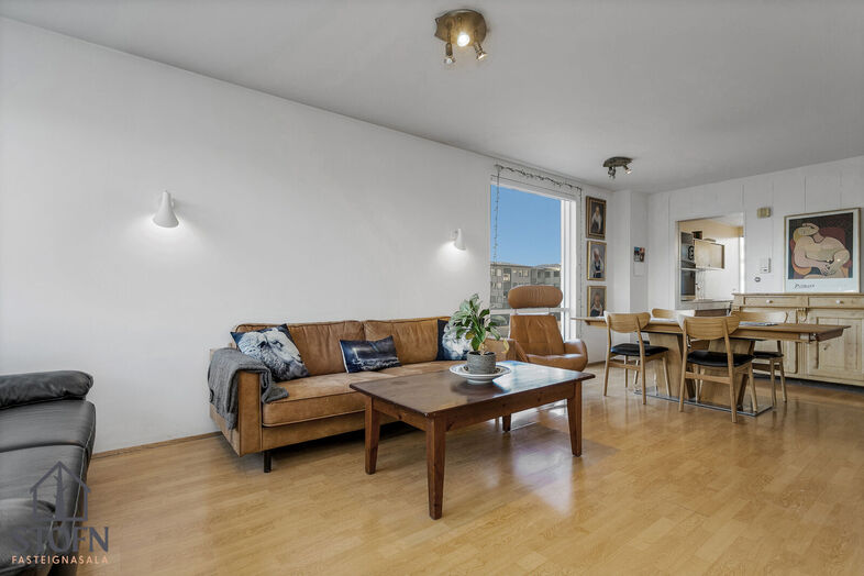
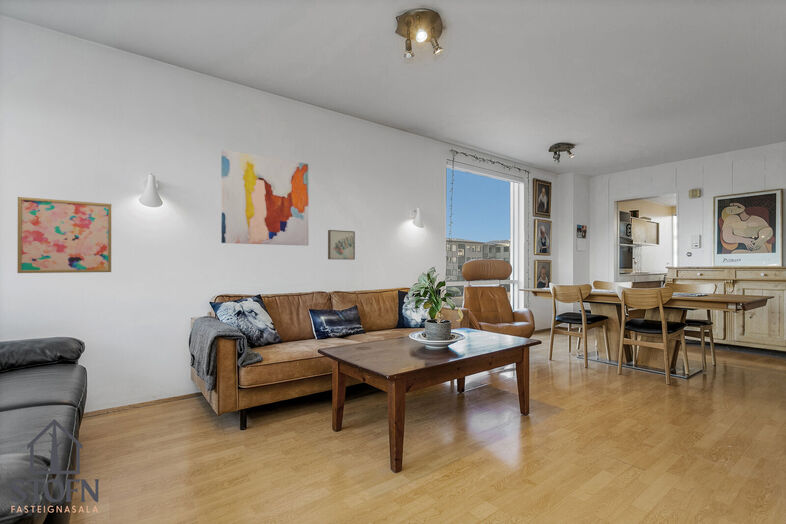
+ wall art [16,196,112,274]
+ wall art [327,229,356,261]
+ wall art [220,149,309,247]
